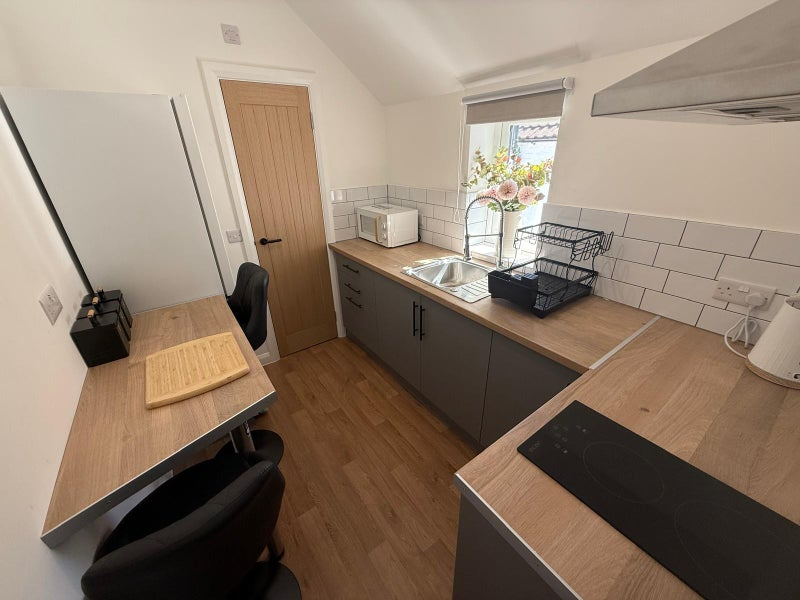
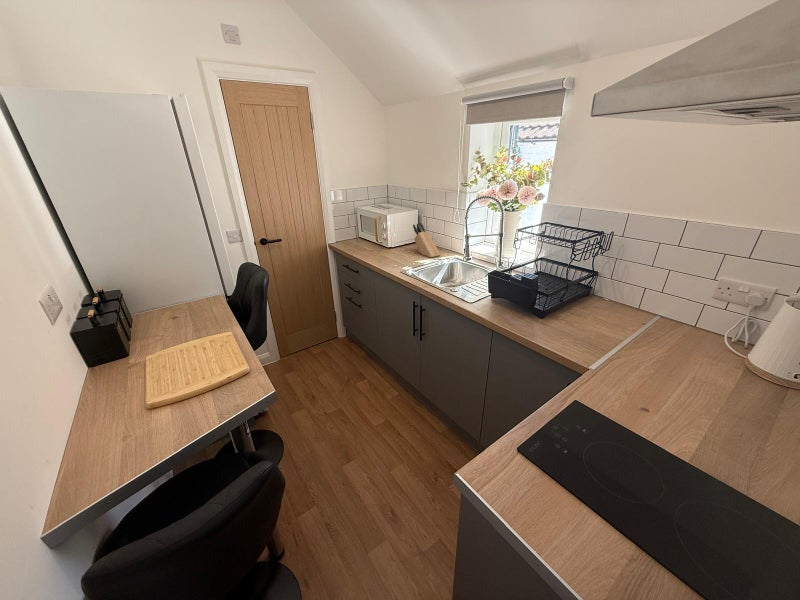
+ knife block [412,222,442,258]
